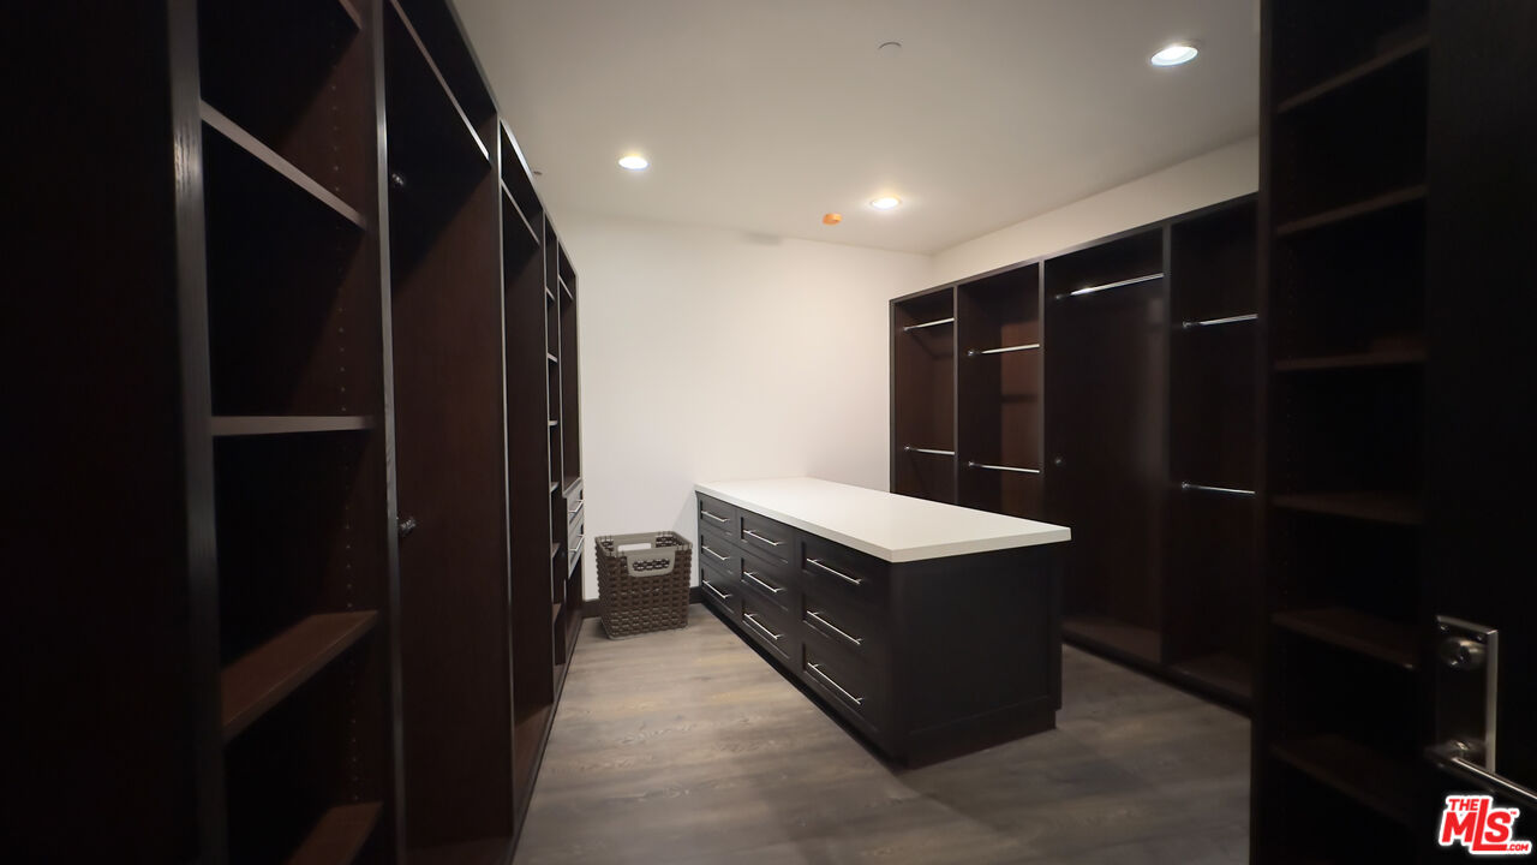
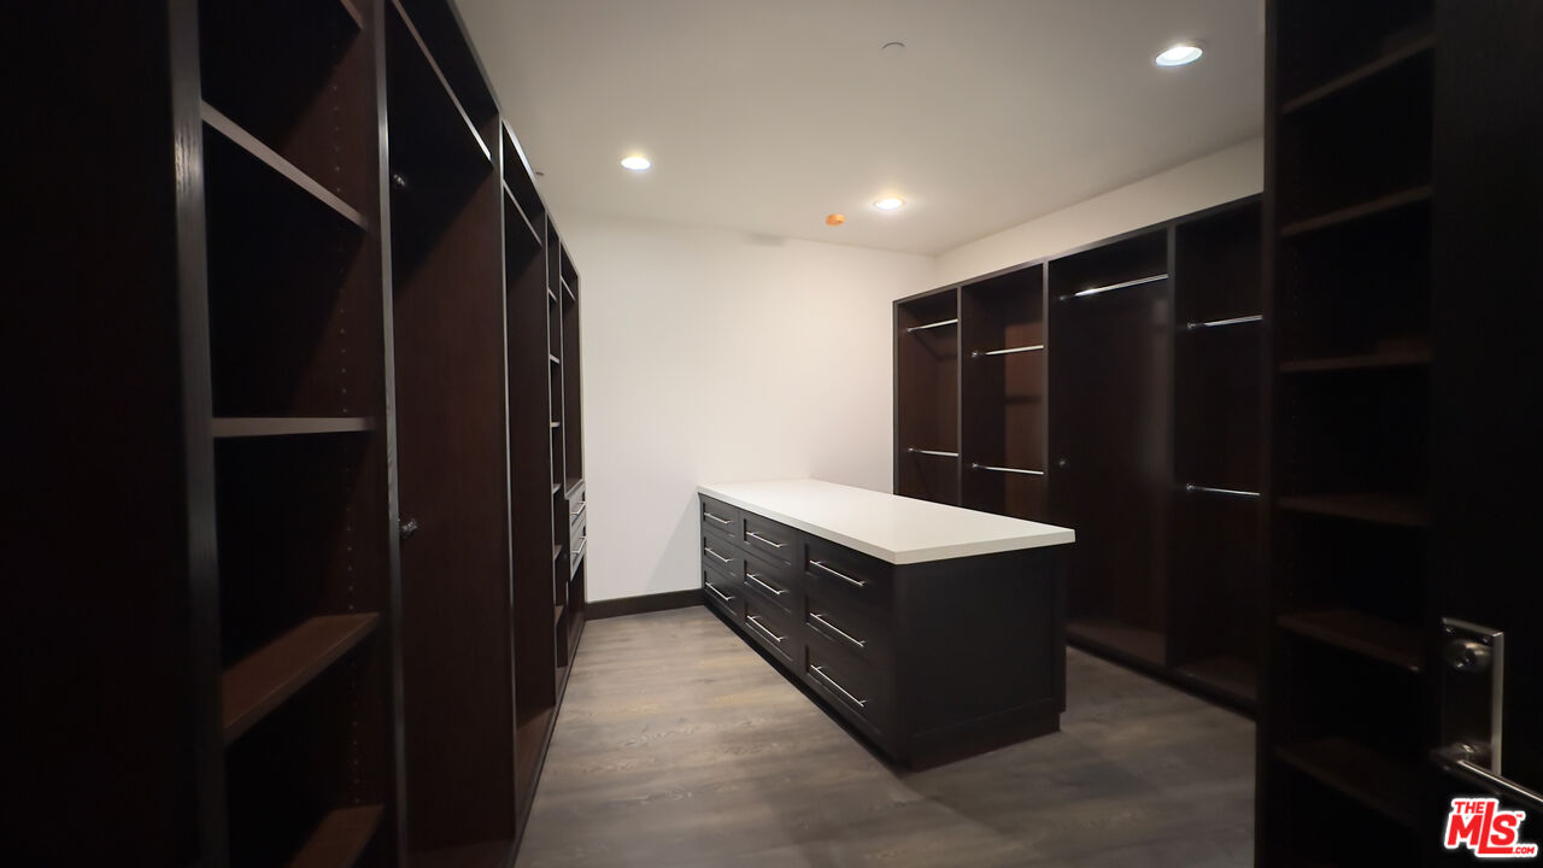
- clothes hamper [593,530,694,642]
